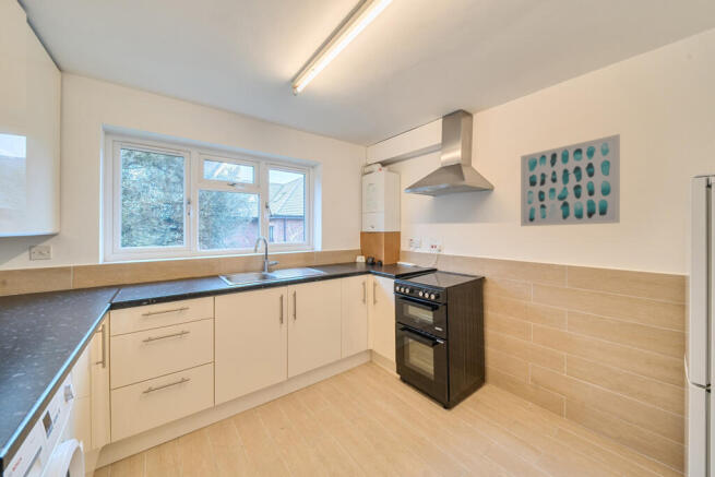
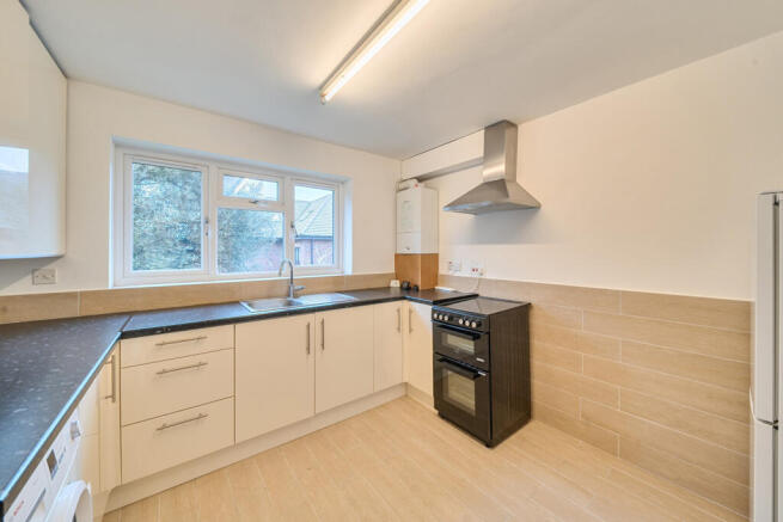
- wall art [520,133,621,227]
